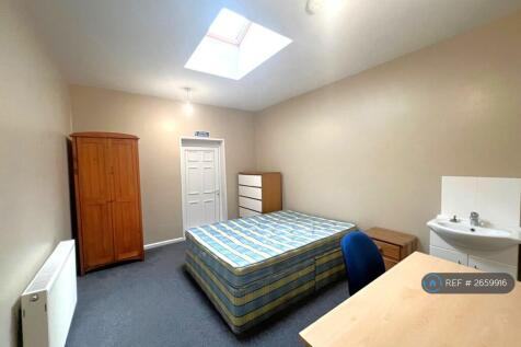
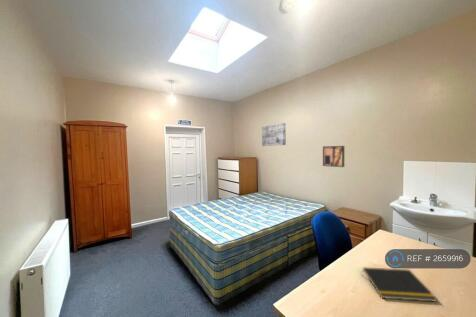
+ notepad [361,266,439,303]
+ wall art [322,145,345,168]
+ wall art [261,122,287,147]
